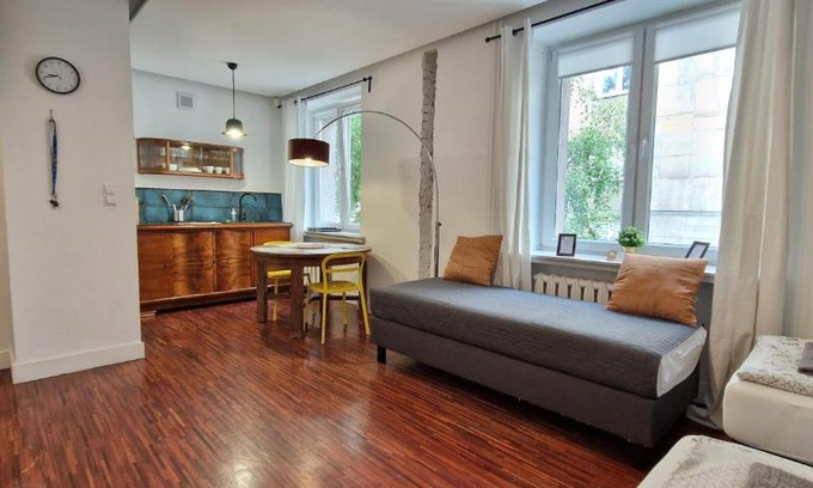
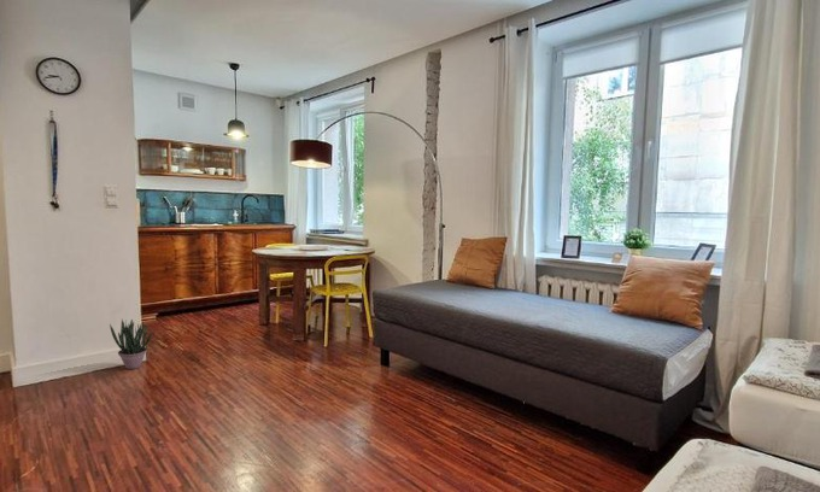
+ potted plant [109,318,153,370]
